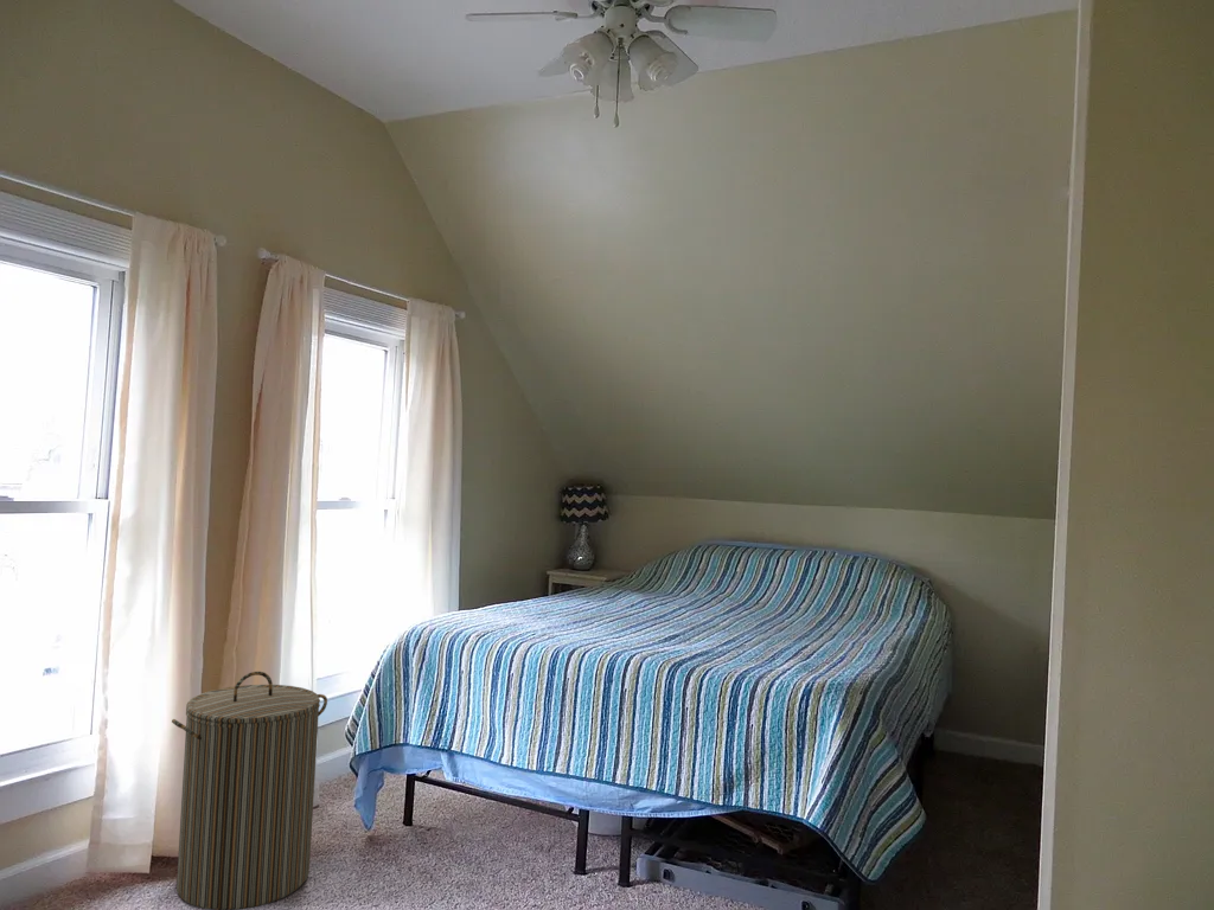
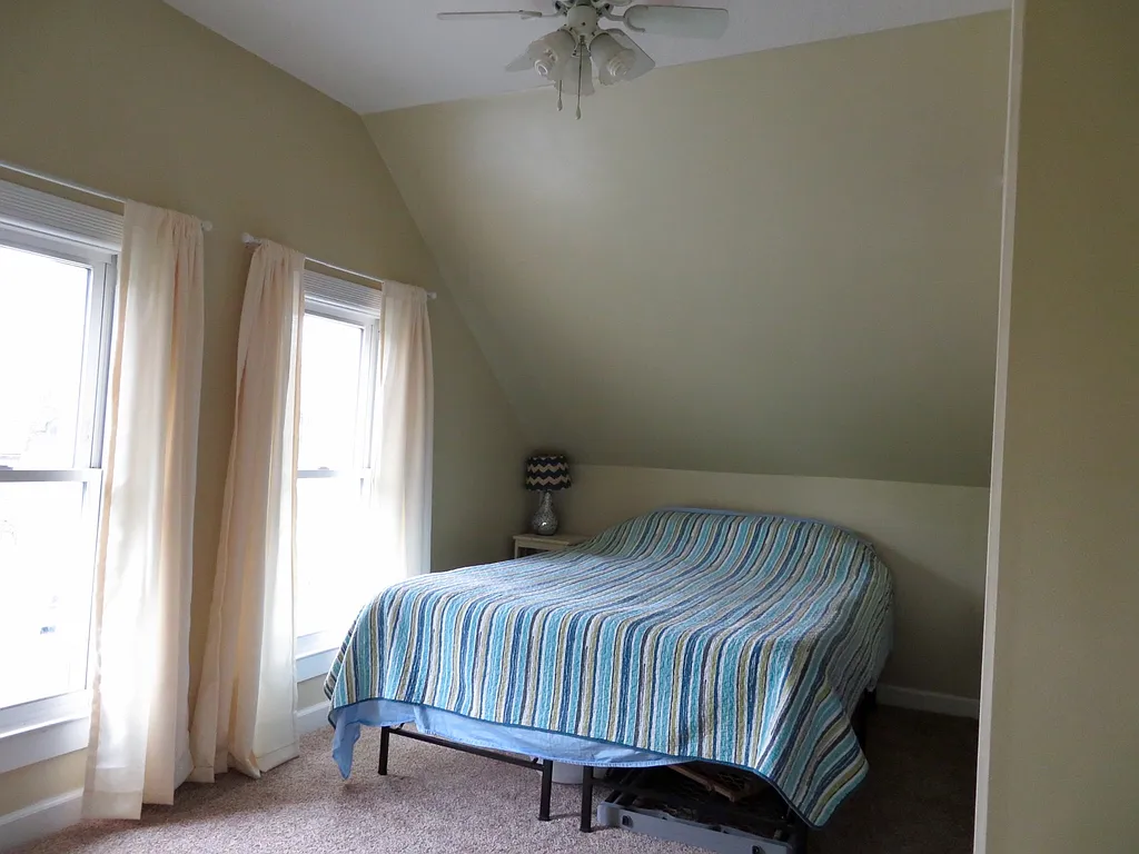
- laundry hamper [171,671,328,910]
